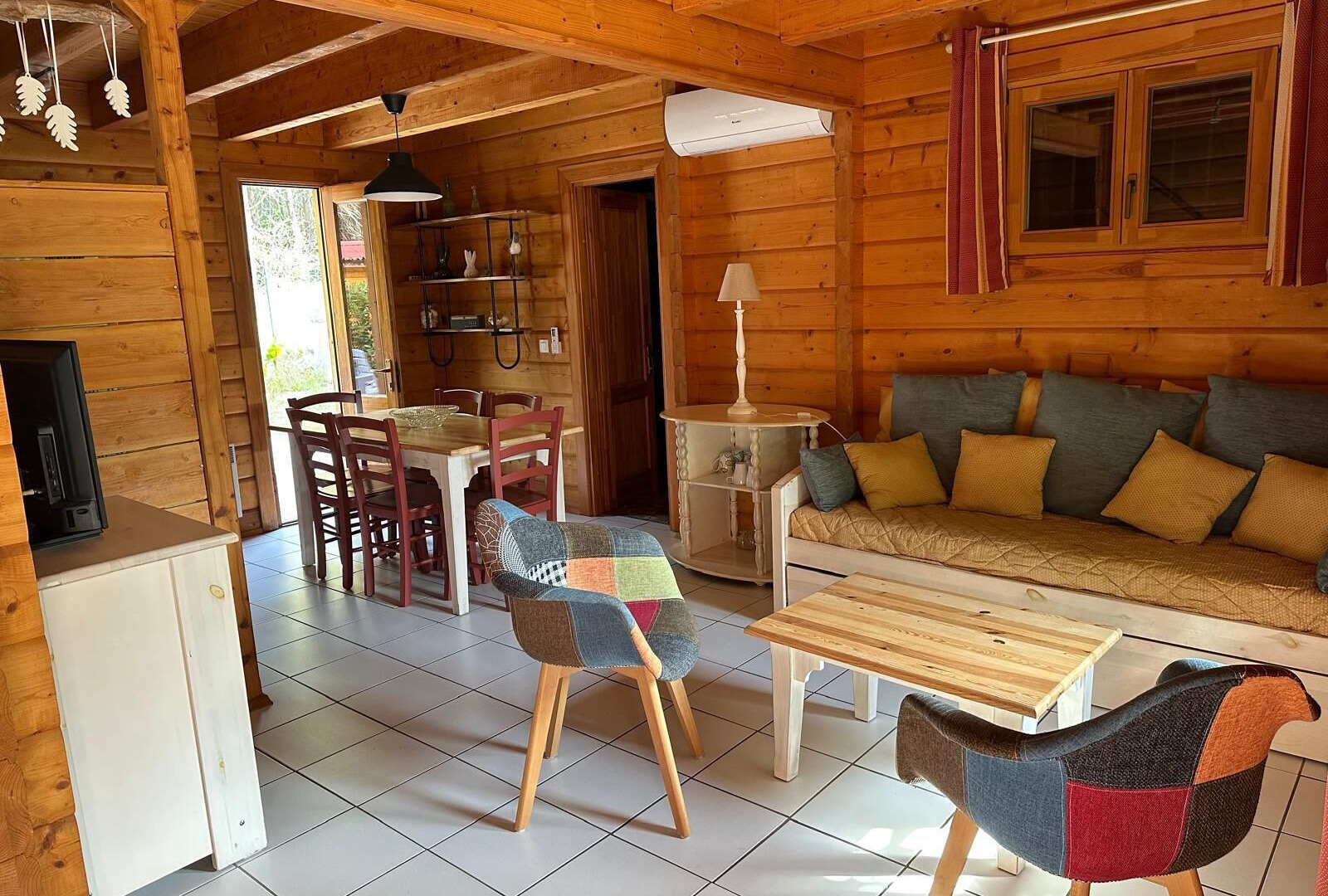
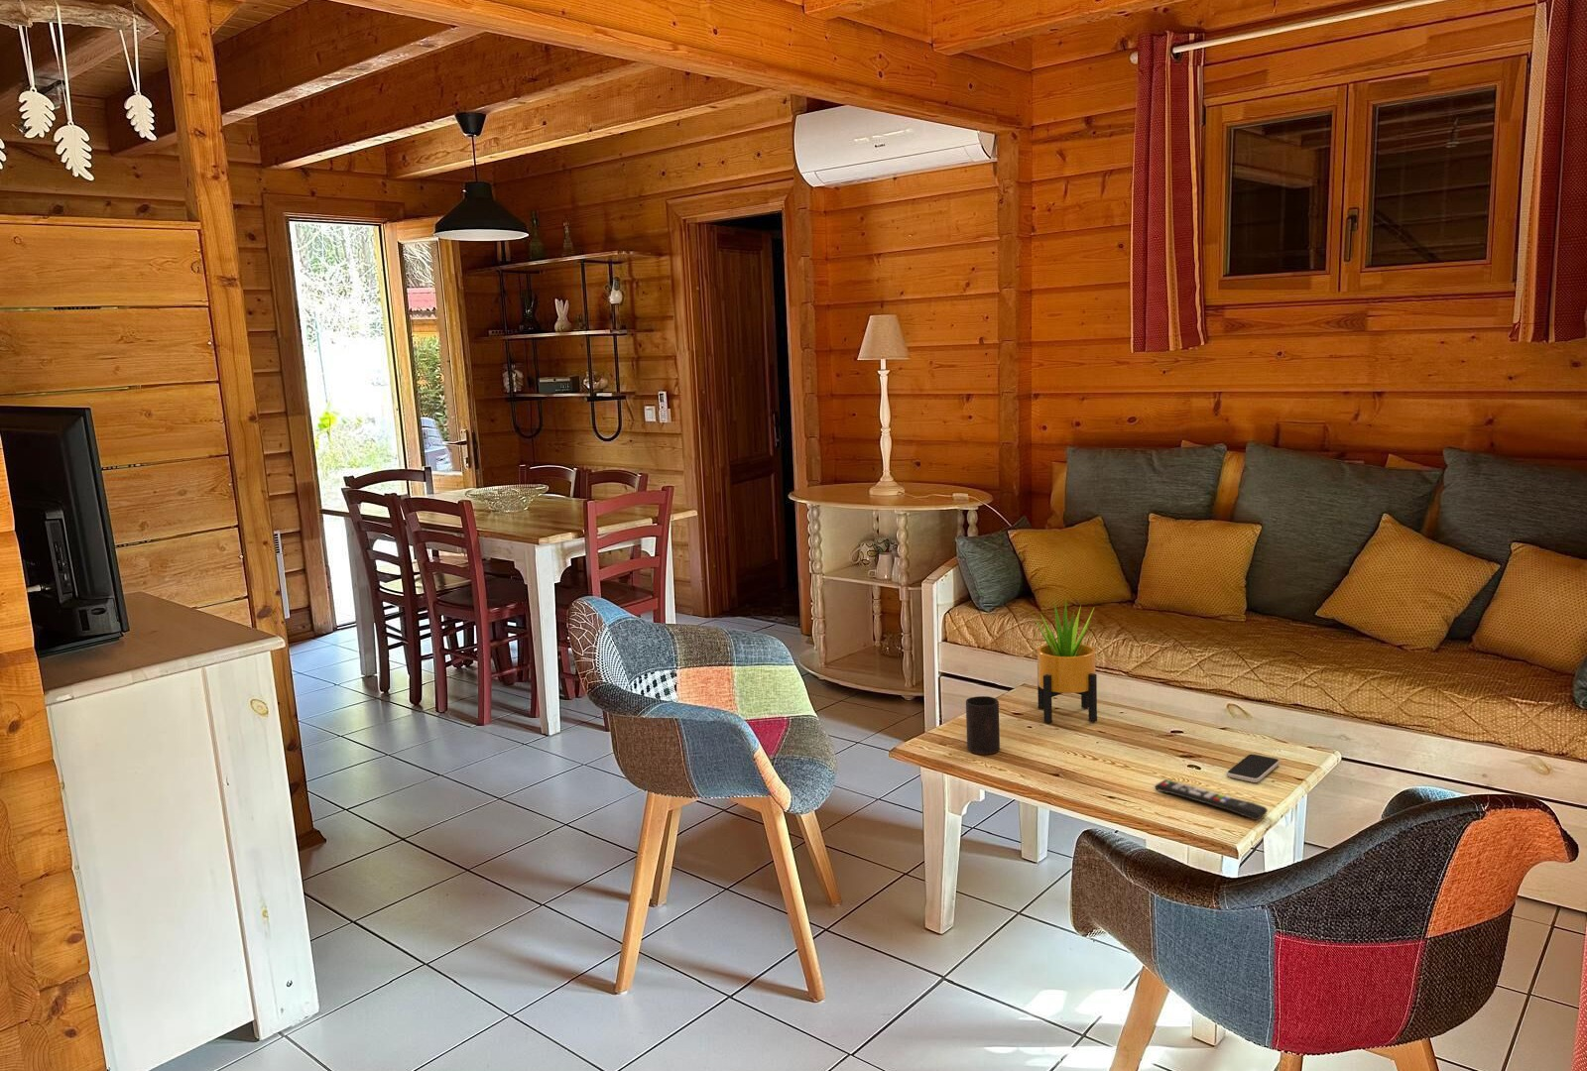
+ smartphone [1226,754,1281,783]
+ remote control [1153,778,1269,821]
+ potted plant [1030,596,1098,724]
+ cup [966,696,1000,755]
